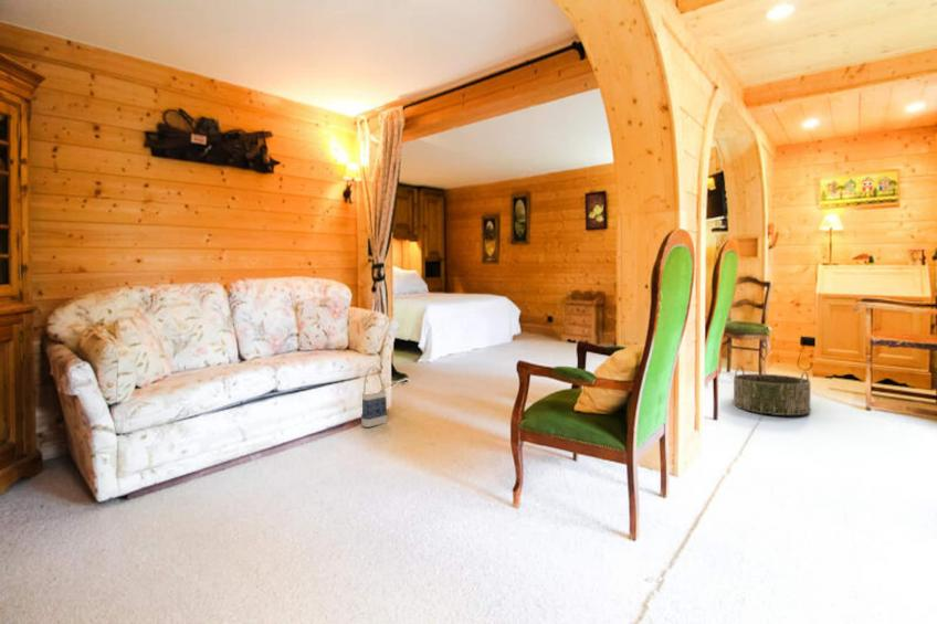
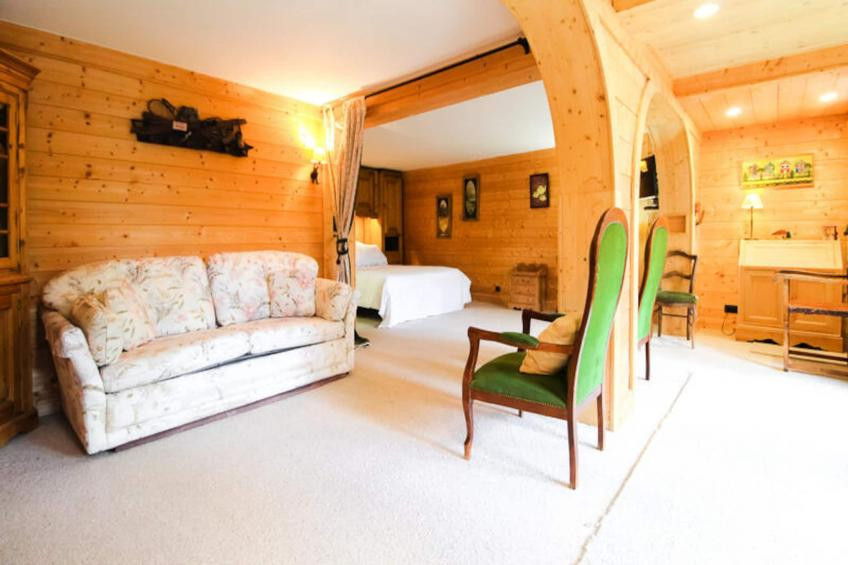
- basket [733,364,811,416]
- bag [360,366,388,429]
